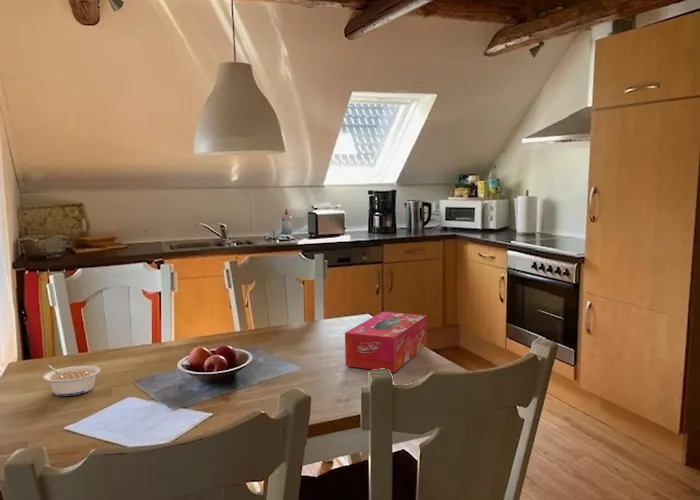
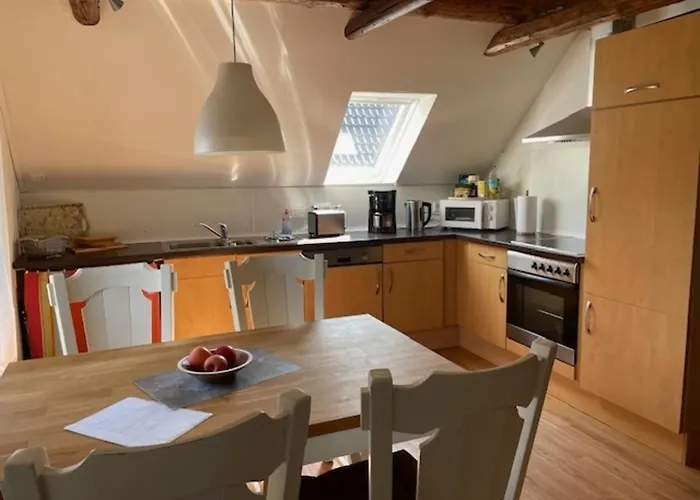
- tissue box [344,311,428,373]
- legume [42,364,101,397]
